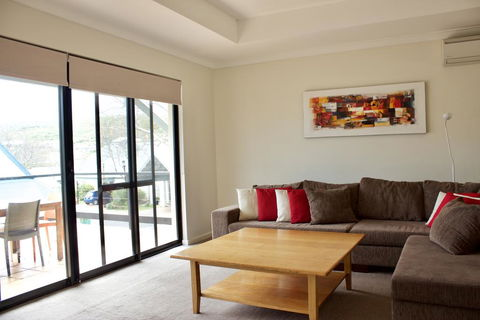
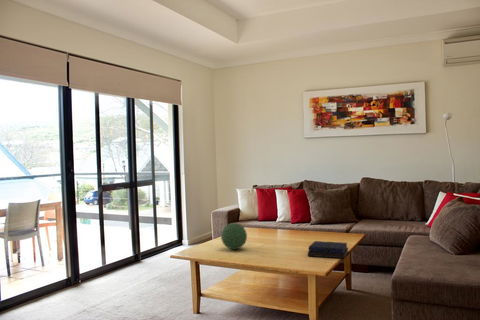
+ decorative orb [220,222,248,251]
+ book [307,240,350,259]
